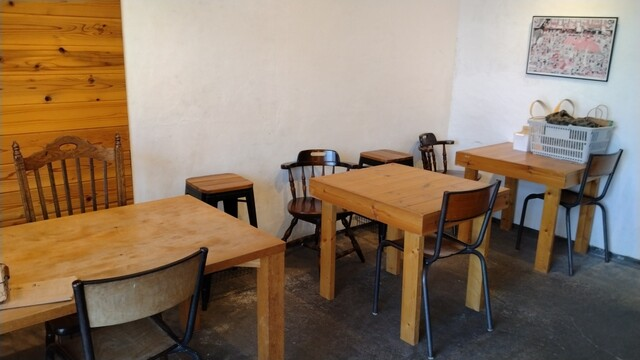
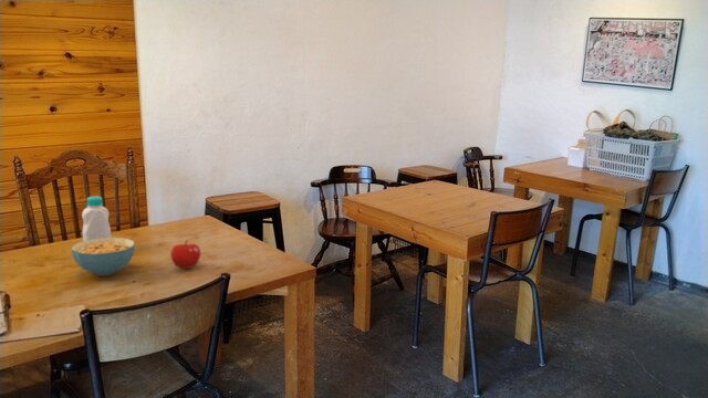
+ bottle [81,196,112,241]
+ cereal bowl [71,237,136,276]
+ fruit [169,239,201,270]
